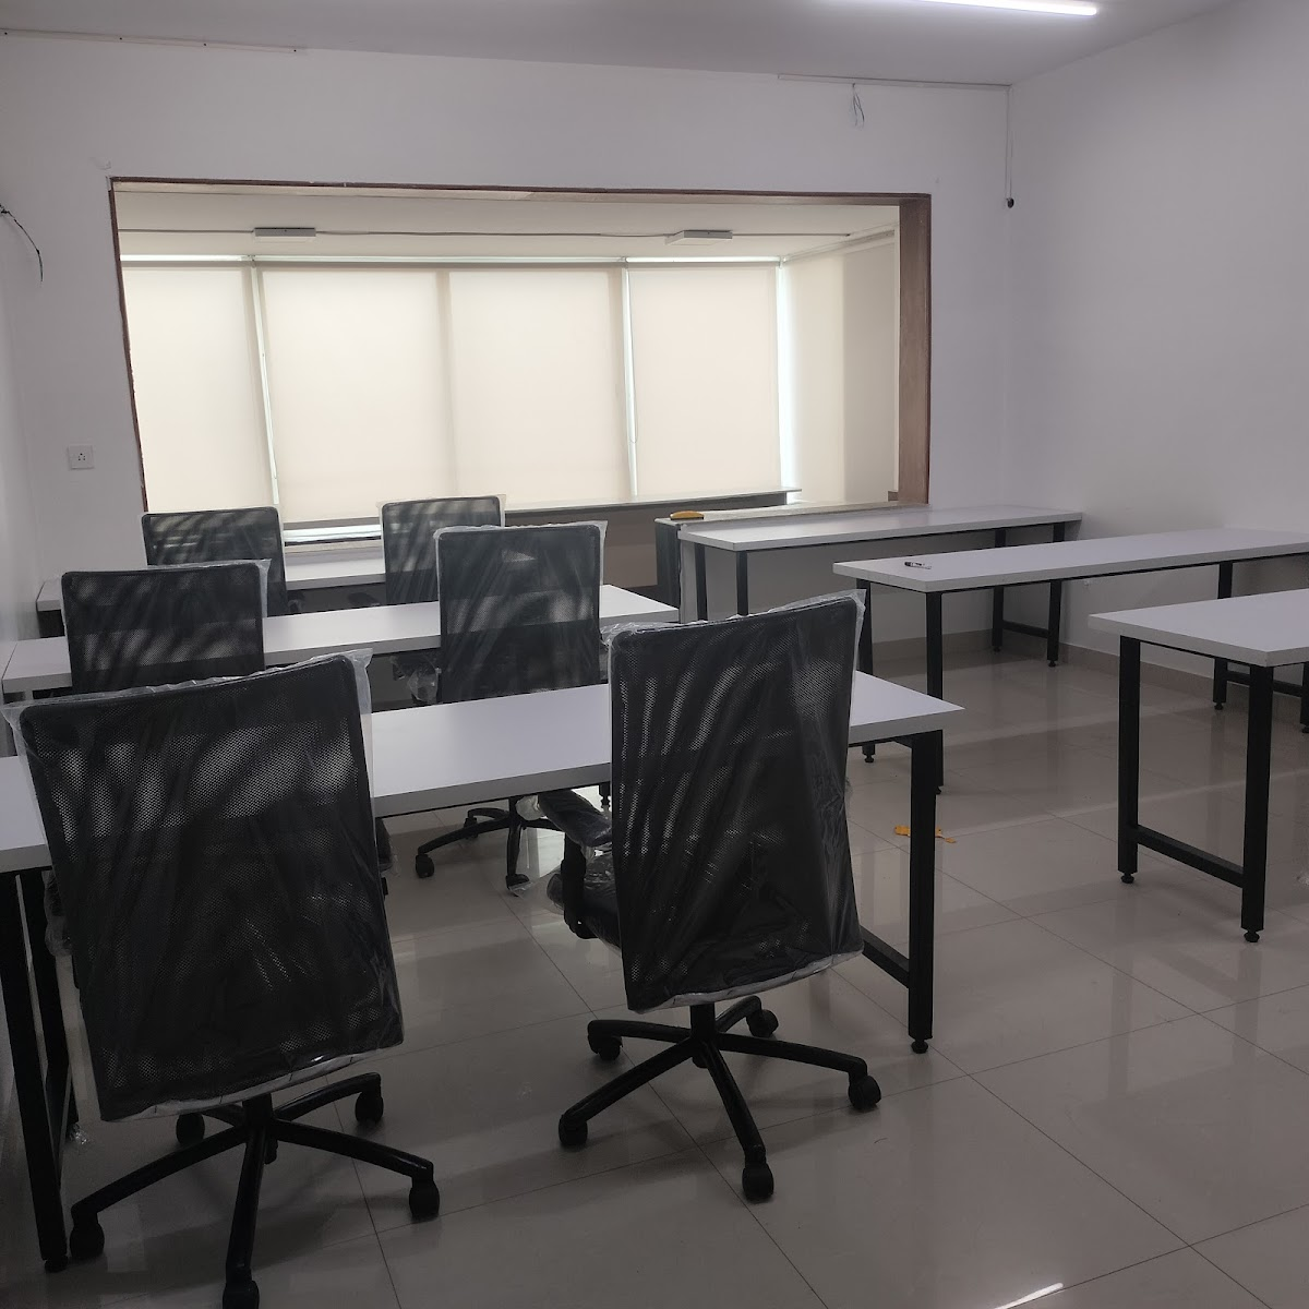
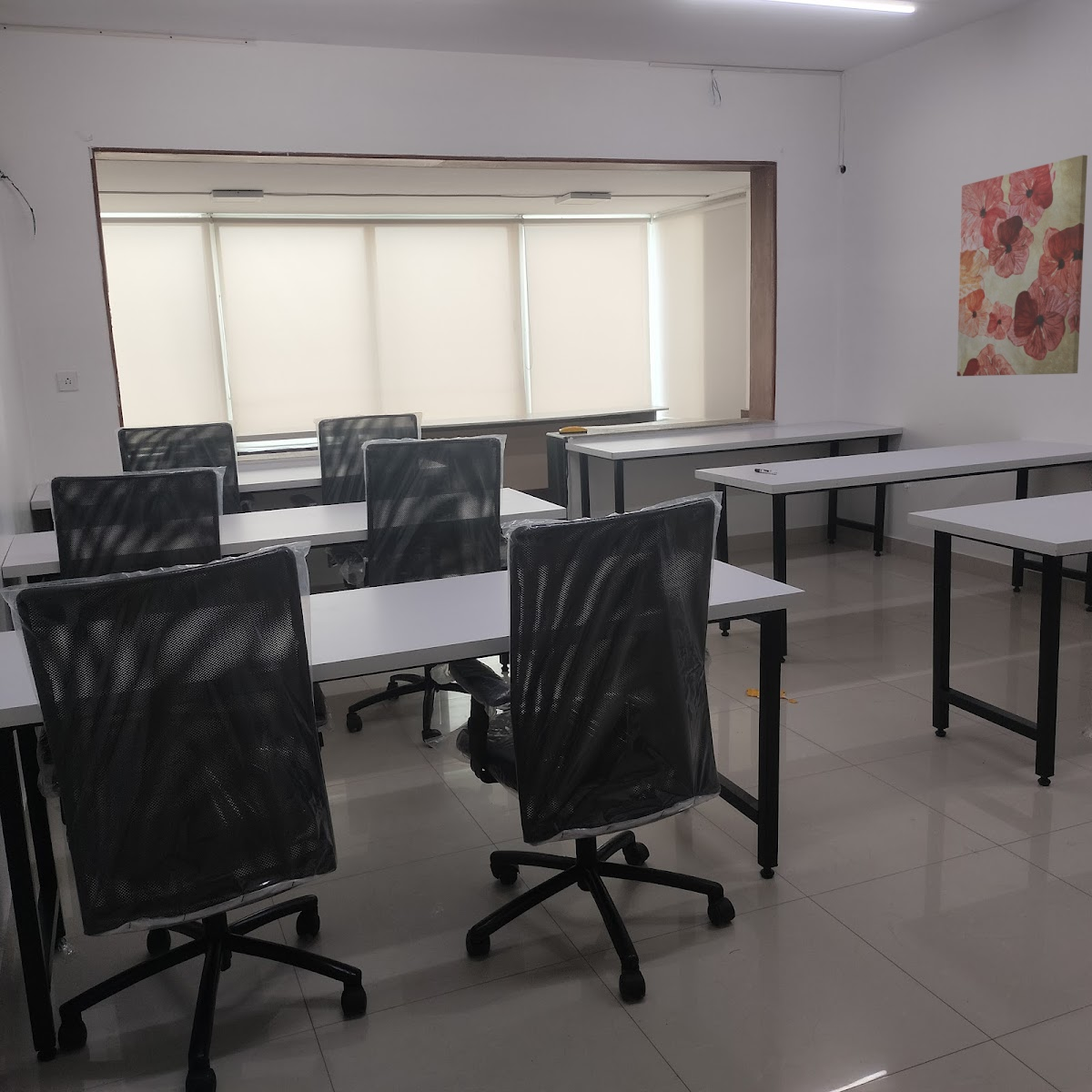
+ wall art [956,154,1088,377]
